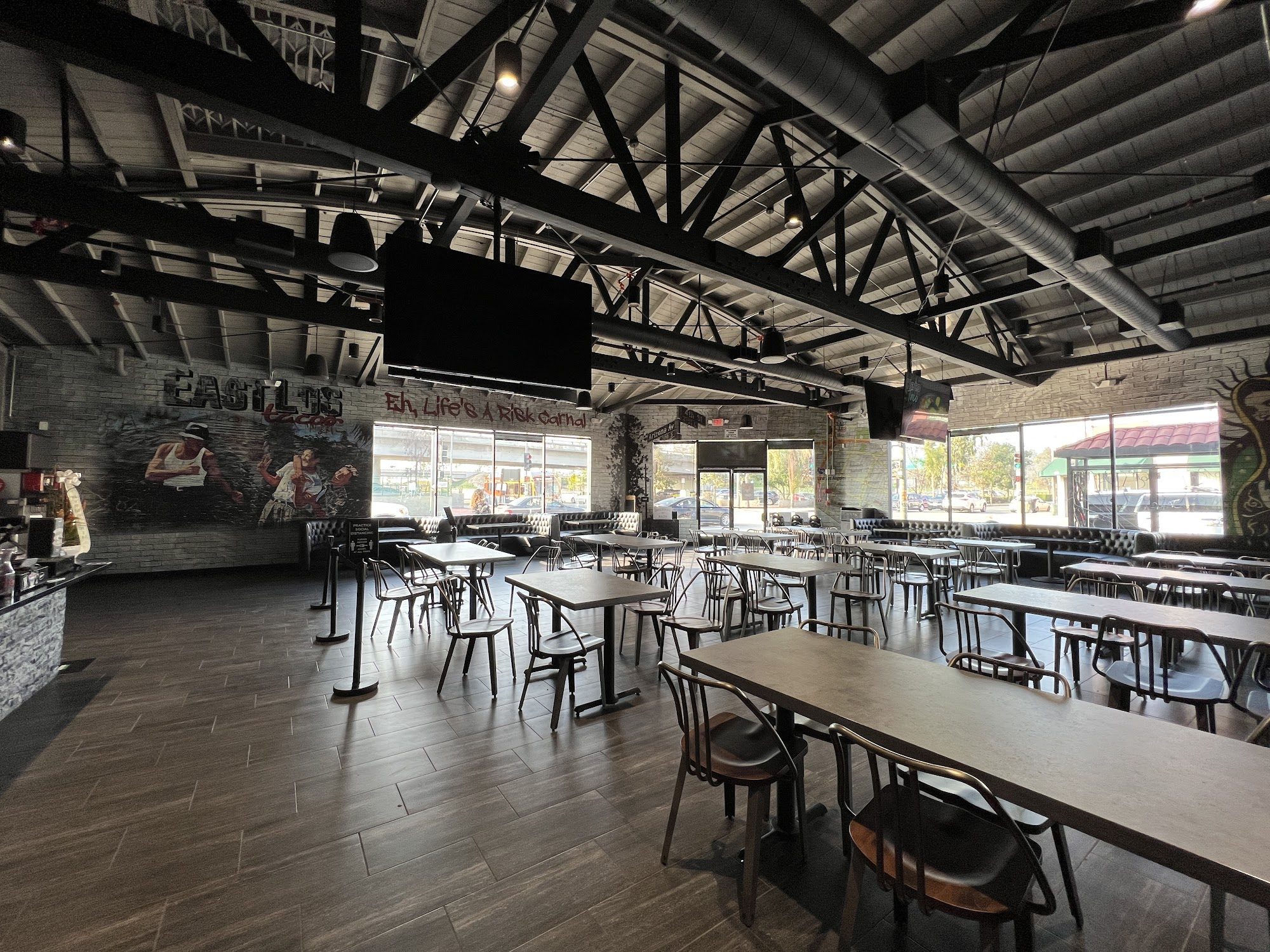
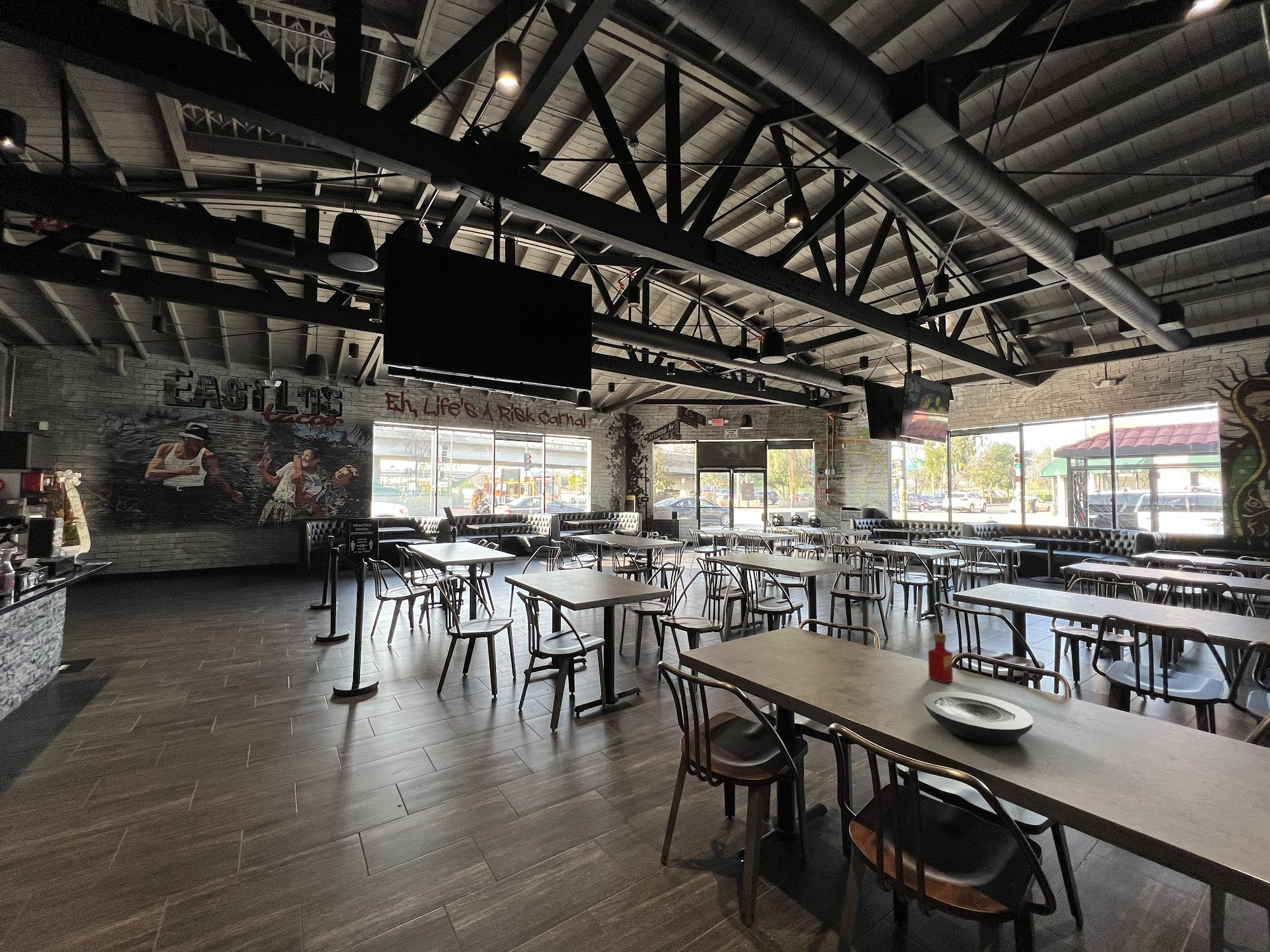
+ plate [923,691,1034,746]
+ tabasco sauce [928,632,954,684]
